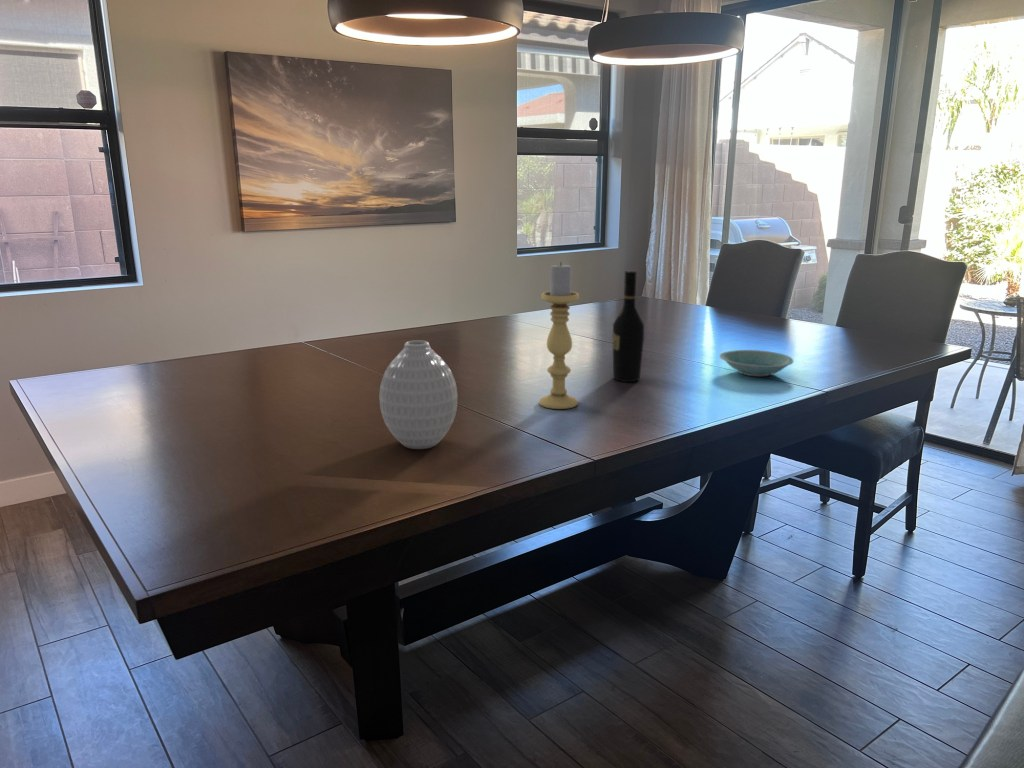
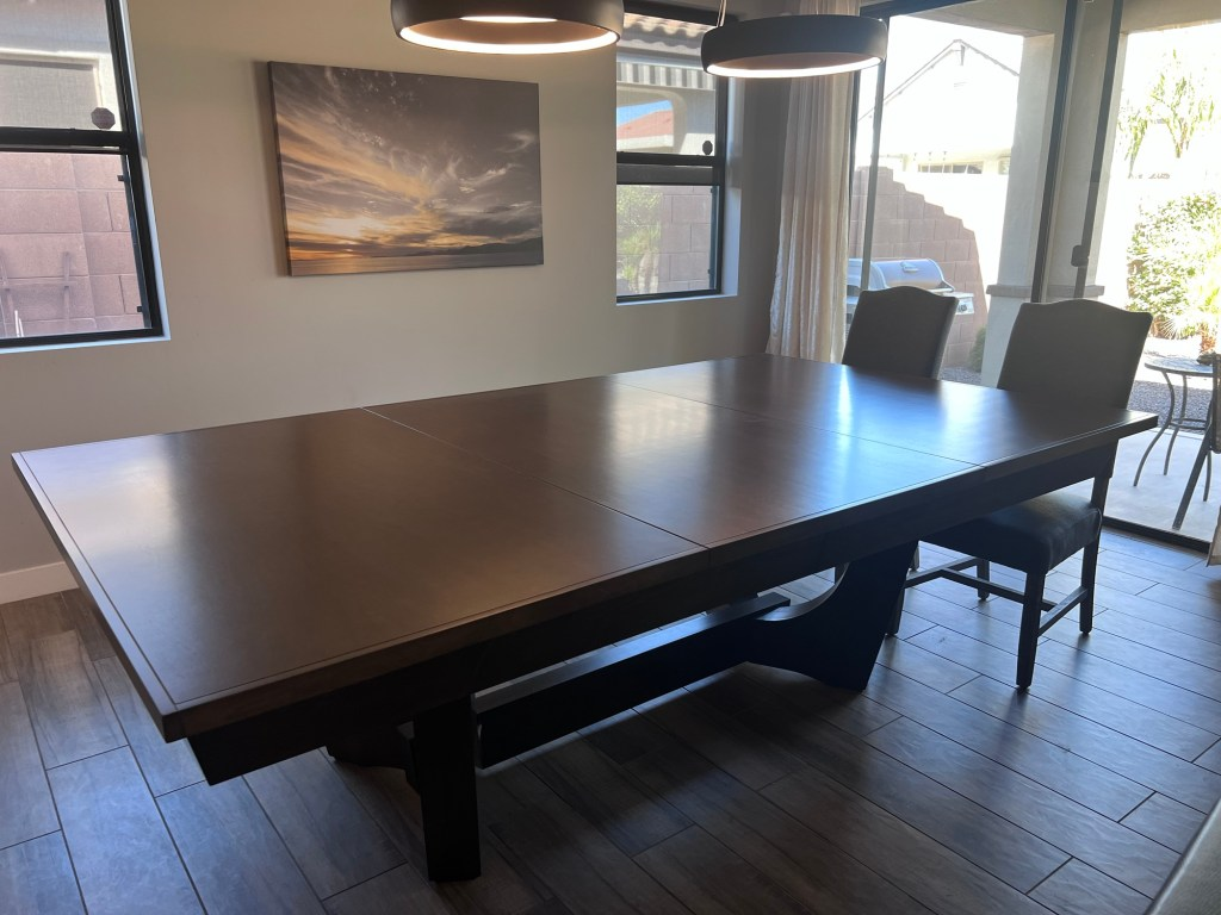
- candle holder [538,261,580,410]
- wine bottle [611,270,645,383]
- bowl [718,349,794,377]
- vase [378,339,458,450]
